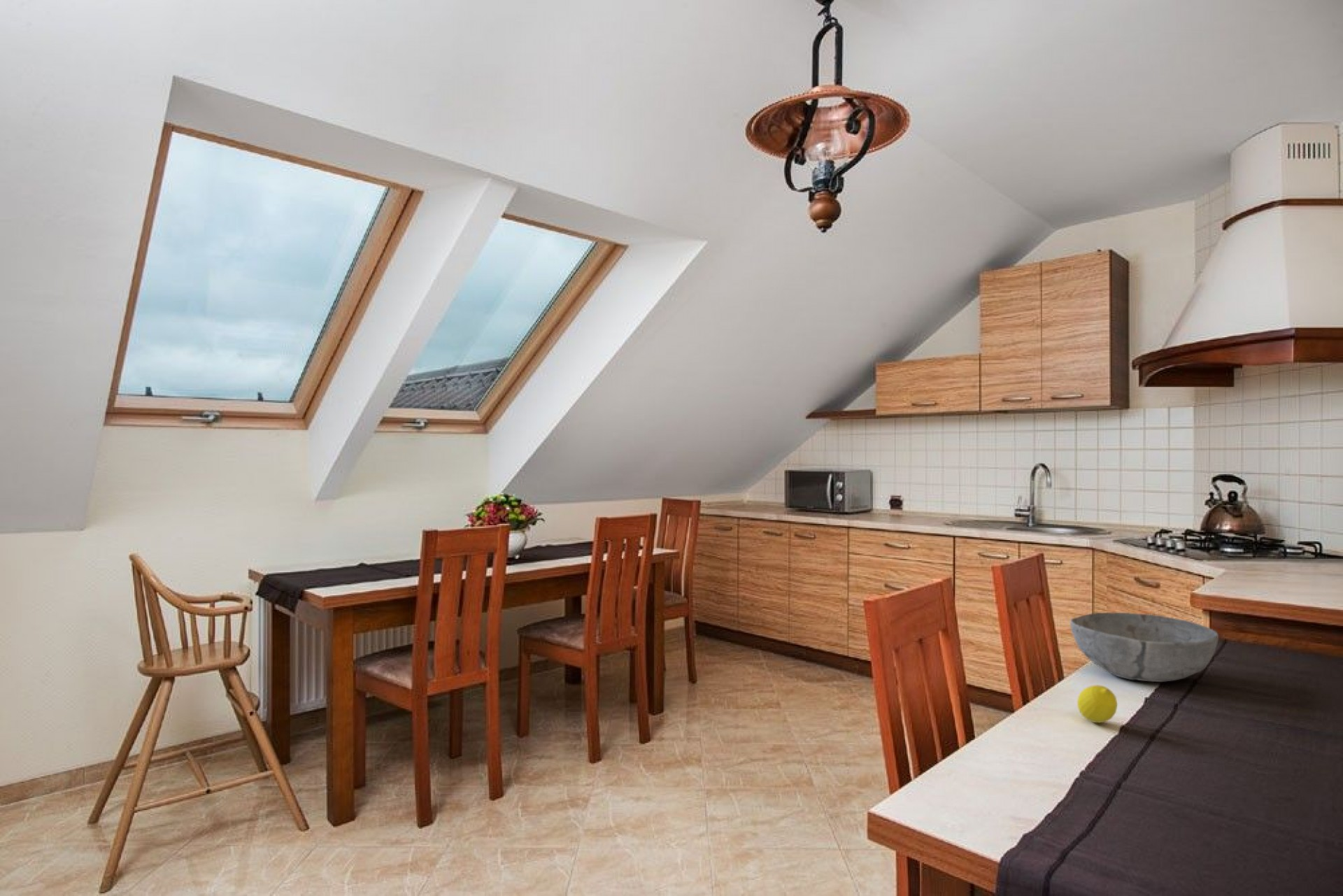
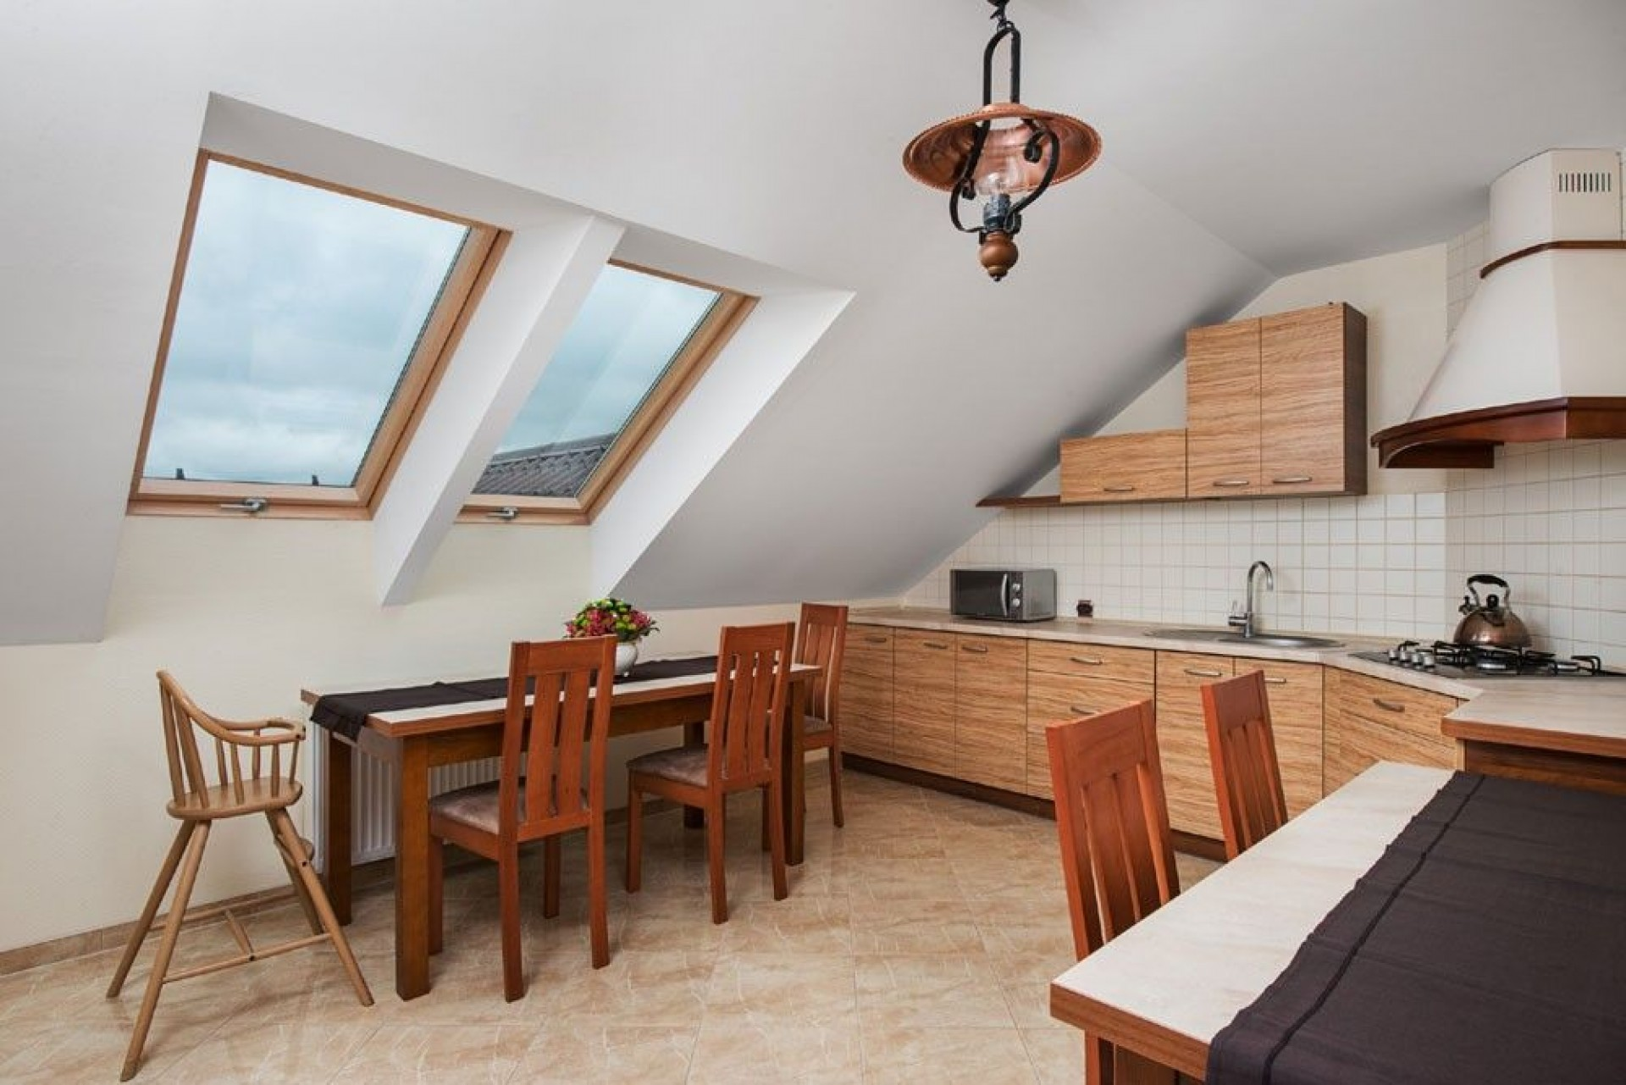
- fruit [1076,685,1118,723]
- bowl [1070,612,1219,683]
